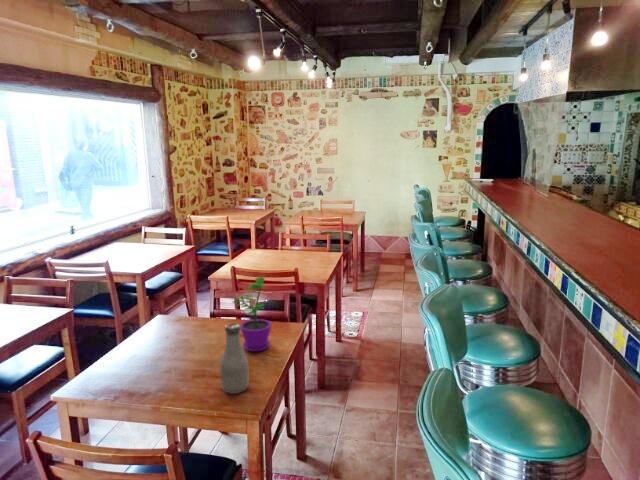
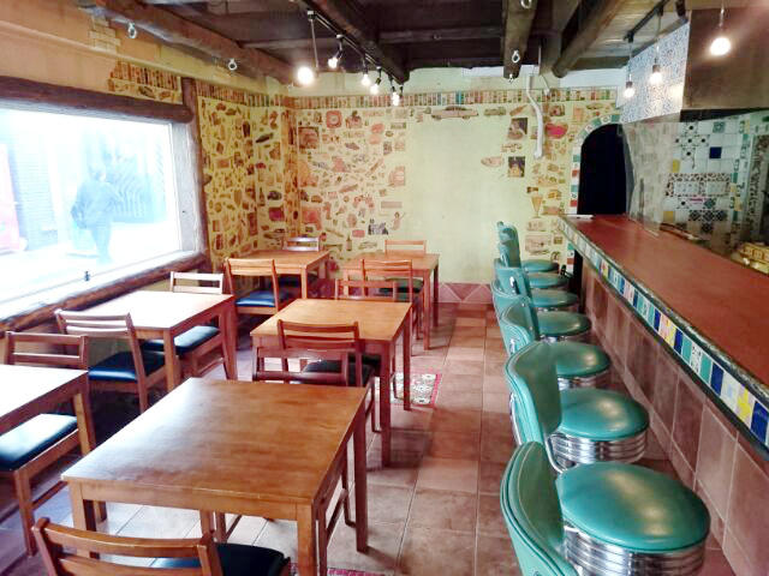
- flower pot [229,276,272,352]
- bottle [219,322,250,395]
